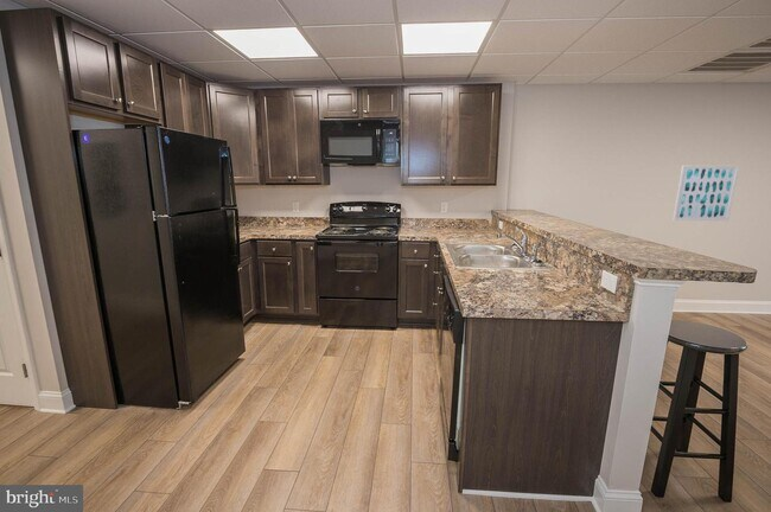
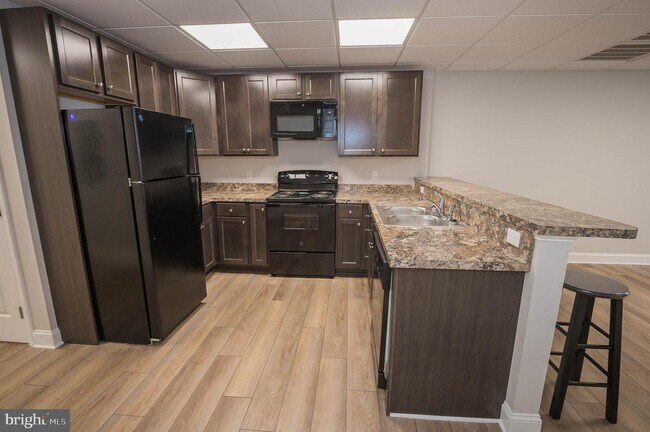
- wall art [673,165,740,222]
